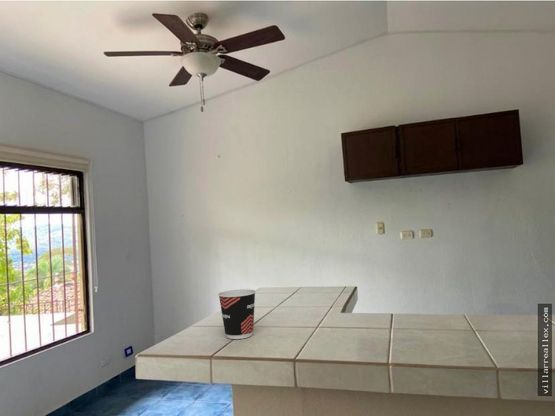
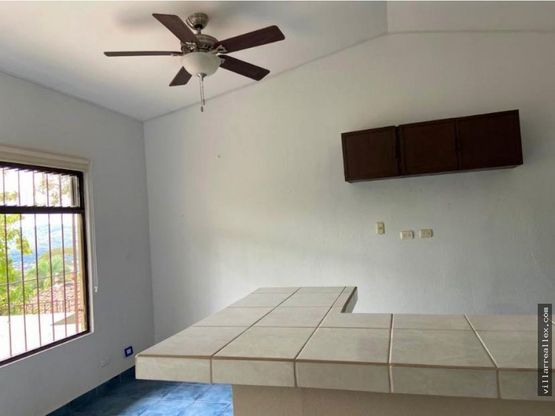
- cup [217,288,257,340]
